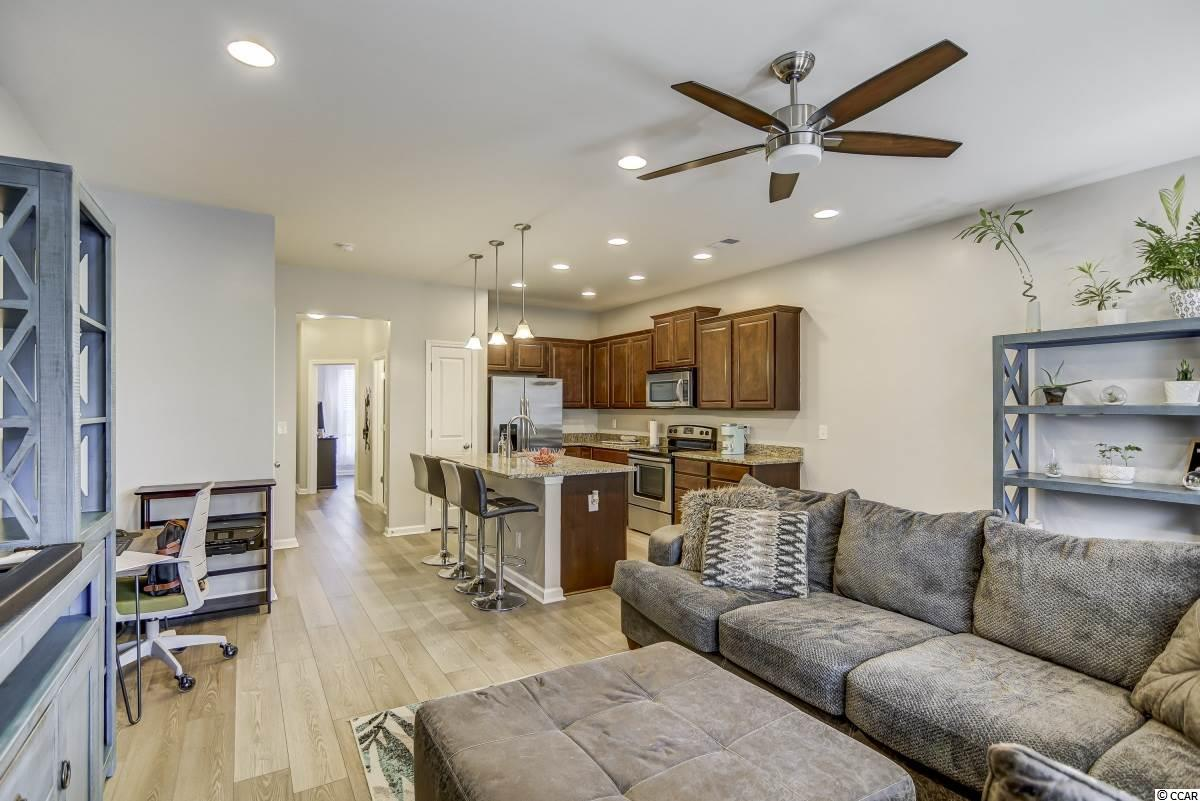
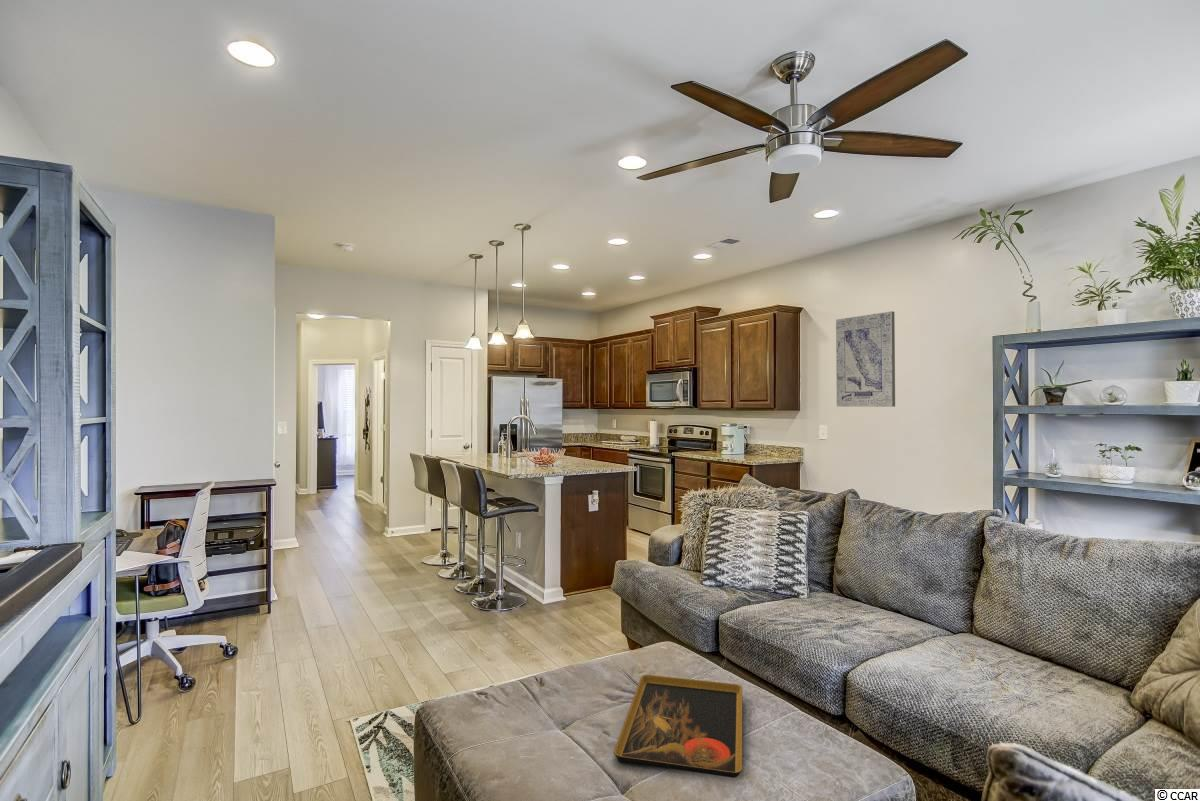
+ wall art [835,310,896,408]
+ decorative tray [613,674,743,779]
